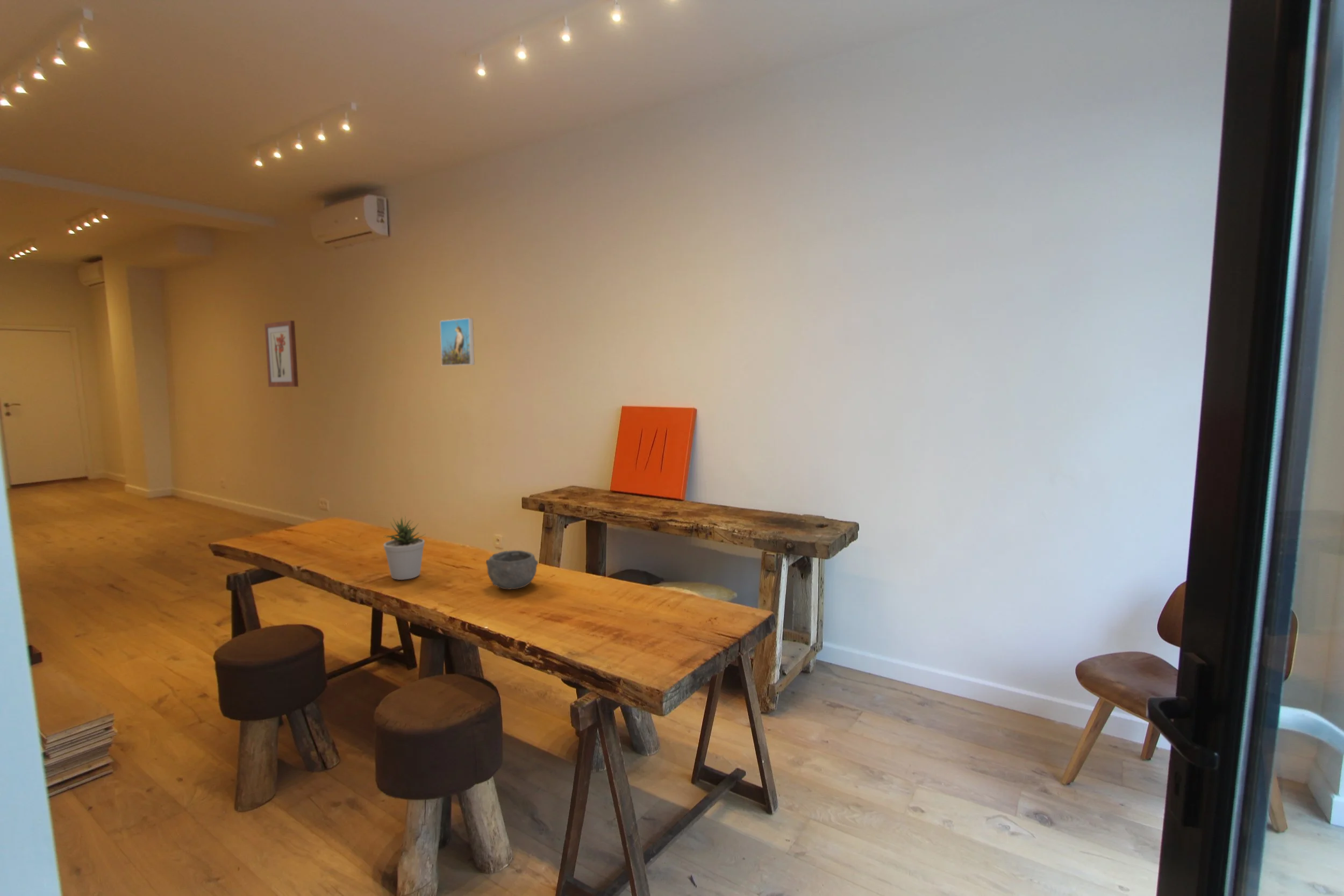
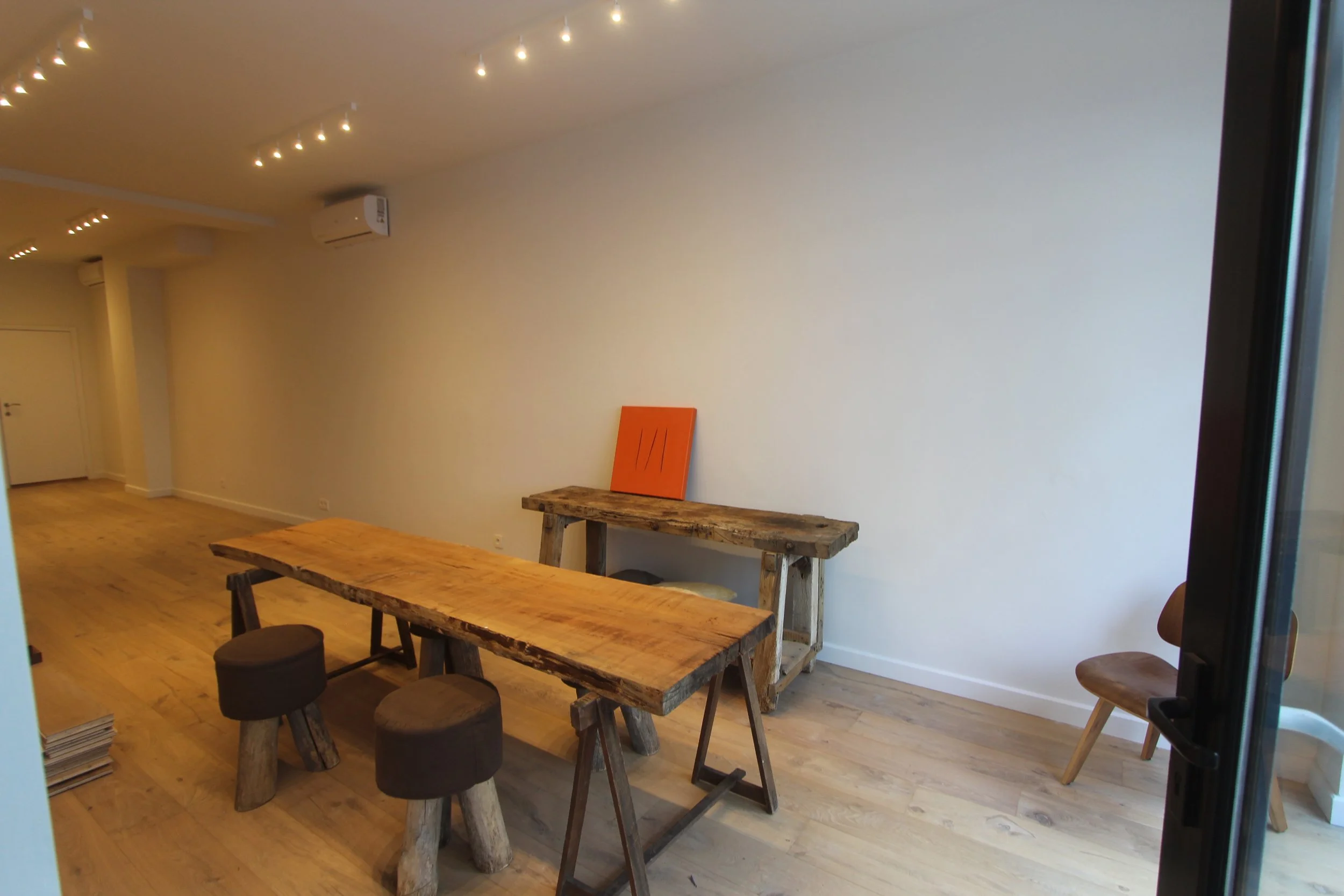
- bowl [485,550,539,590]
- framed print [439,318,475,367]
- wall art [264,320,299,388]
- potted plant [383,514,426,580]
